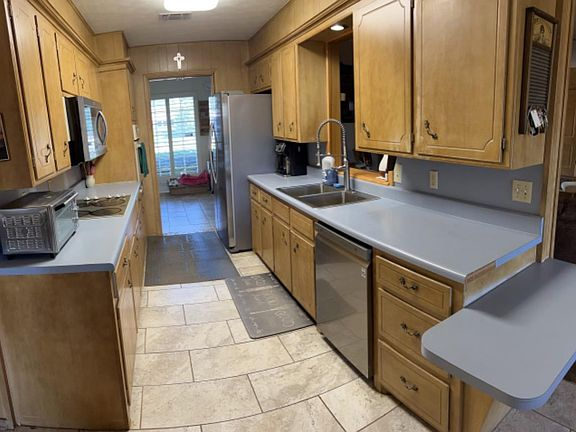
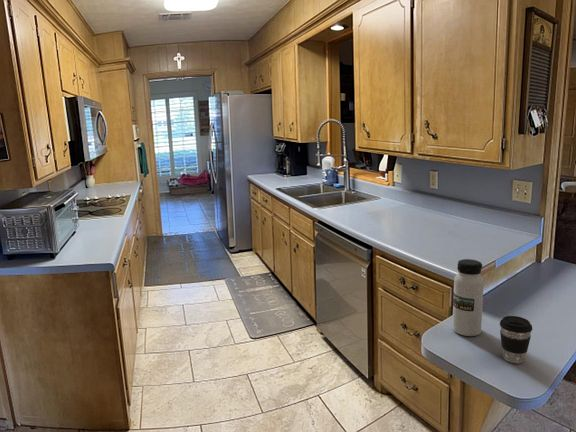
+ coffee cup [499,315,533,364]
+ water bottle [451,258,485,337]
